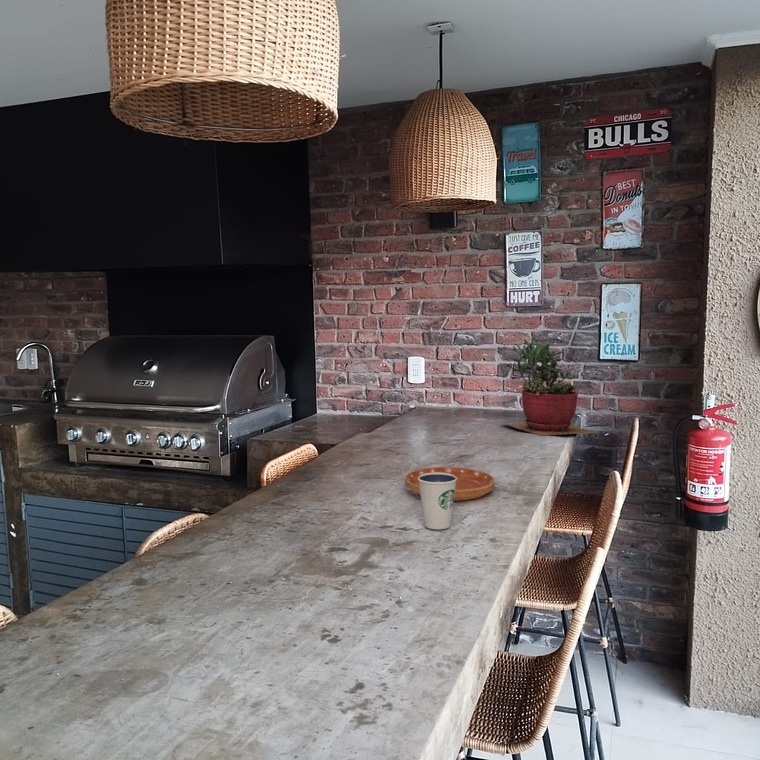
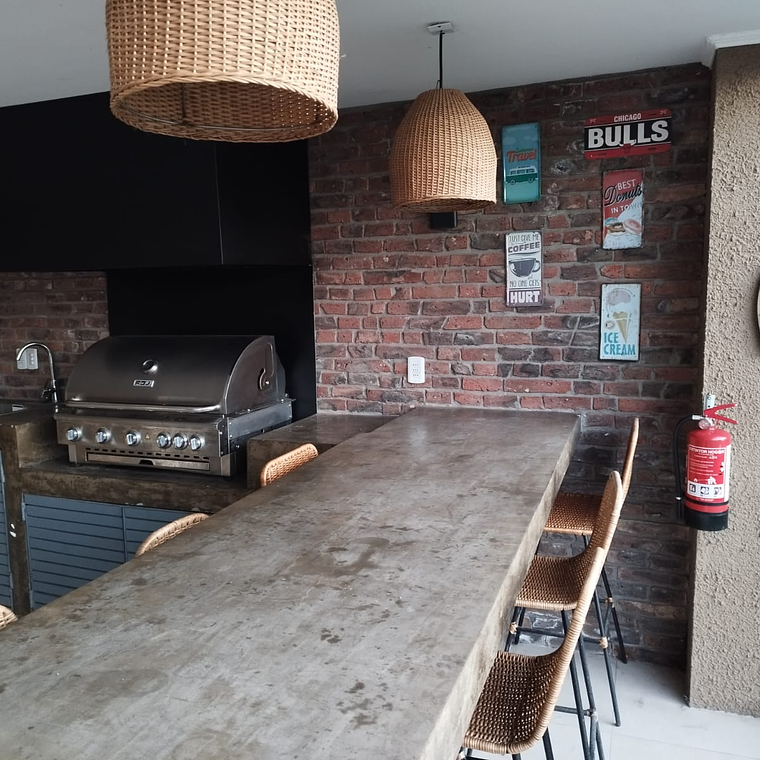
- saucer [404,466,496,502]
- succulent plant [498,334,600,436]
- dixie cup [418,472,457,530]
